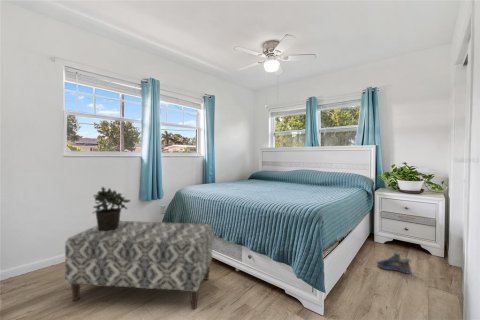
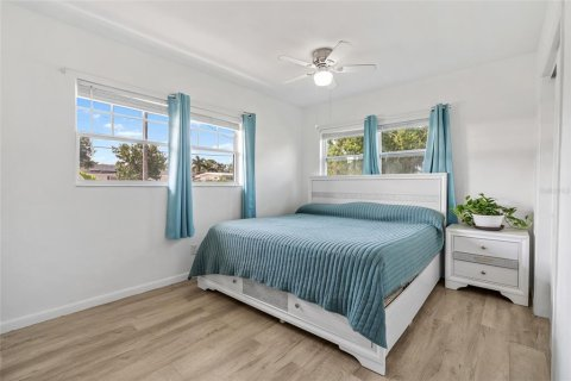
- bench [64,220,214,310]
- potted plant [92,186,132,231]
- shoe [375,250,413,275]
